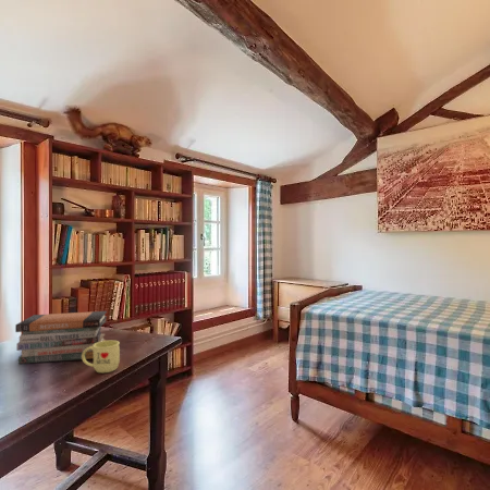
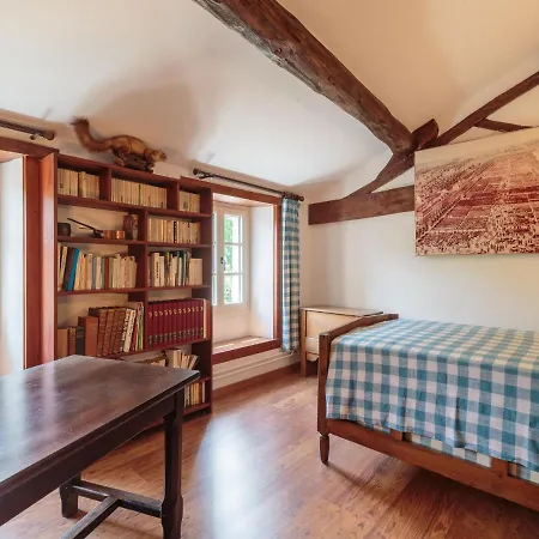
- book stack [14,310,108,365]
- mug [82,340,121,373]
